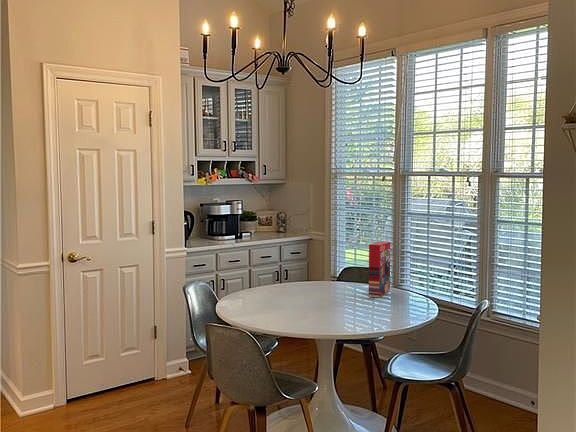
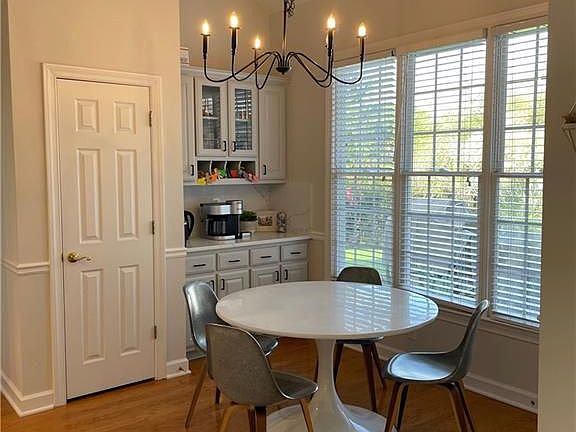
- cereal box [368,240,392,298]
